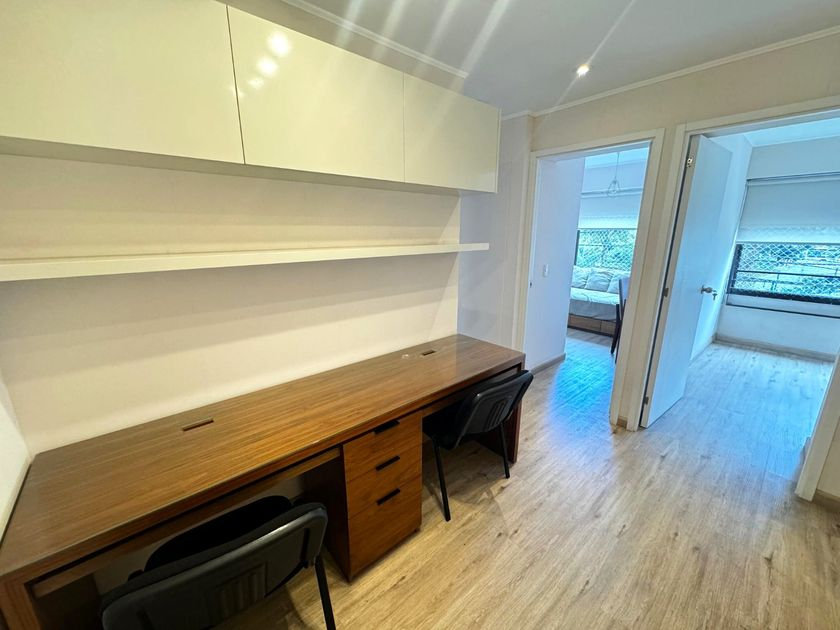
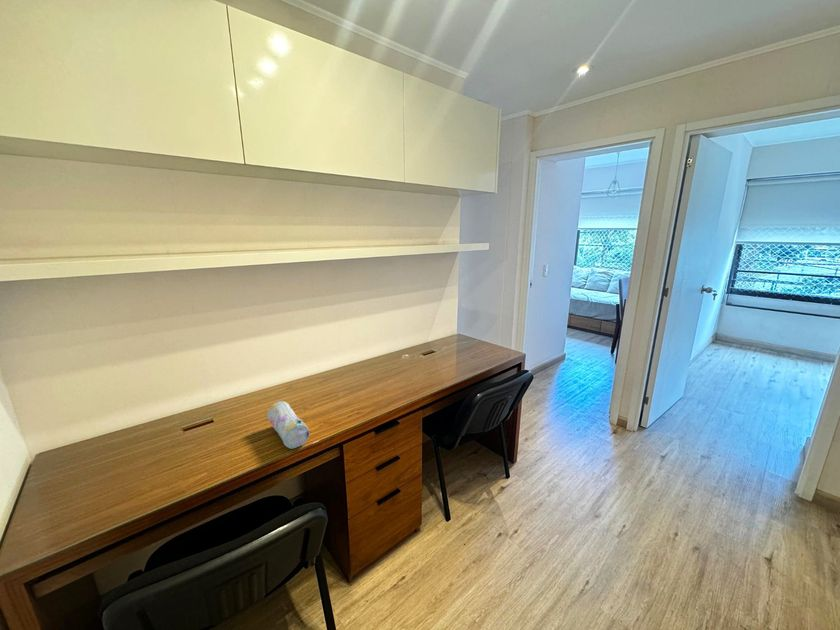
+ pencil case [266,400,311,450]
